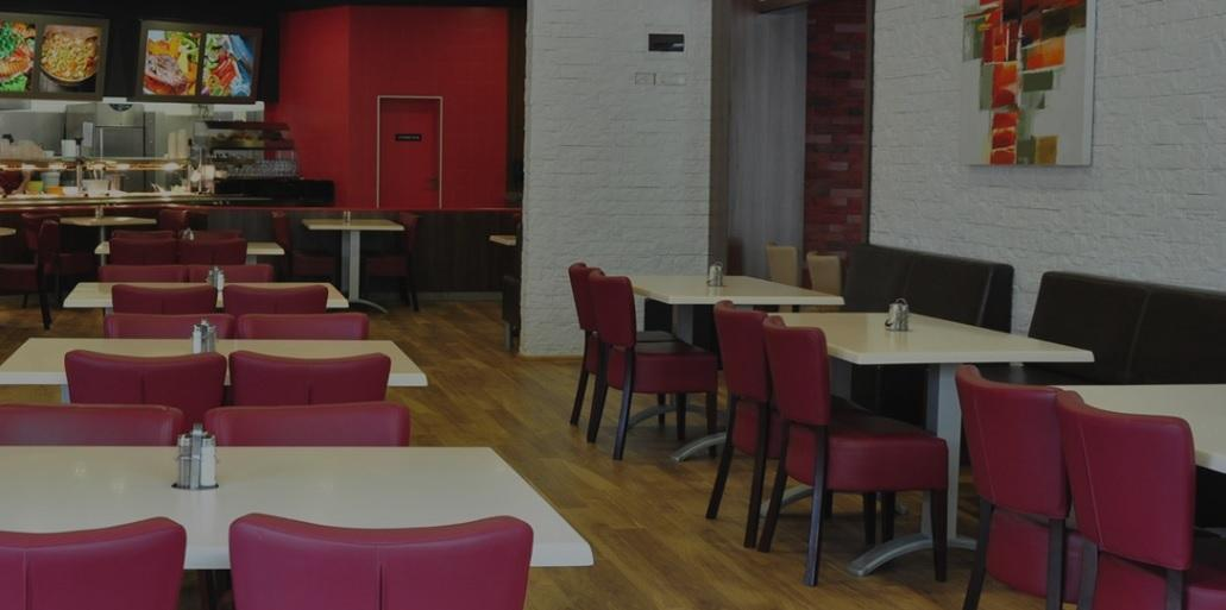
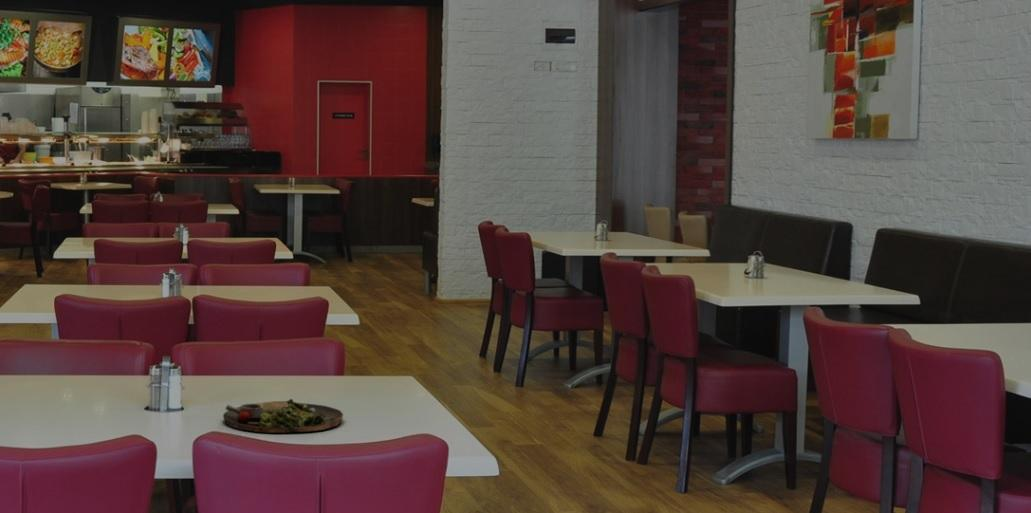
+ dinner plate [222,398,344,434]
